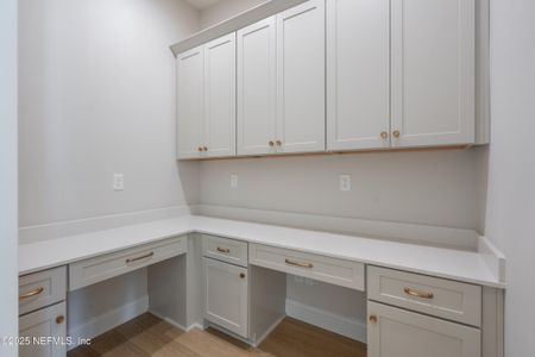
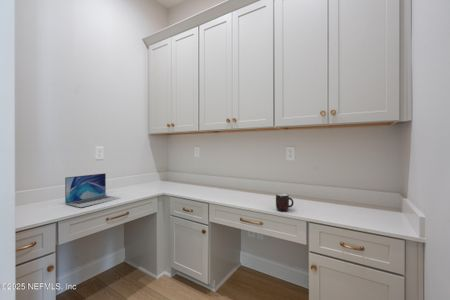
+ laptop [64,172,121,208]
+ mug [275,192,295,212]
